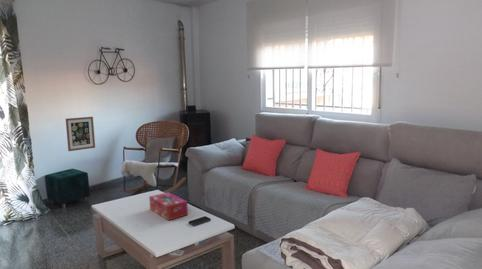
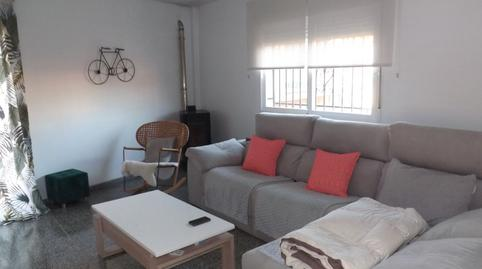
- tissue box [148,191,189,221]
- wall art [65,116,96,152]
